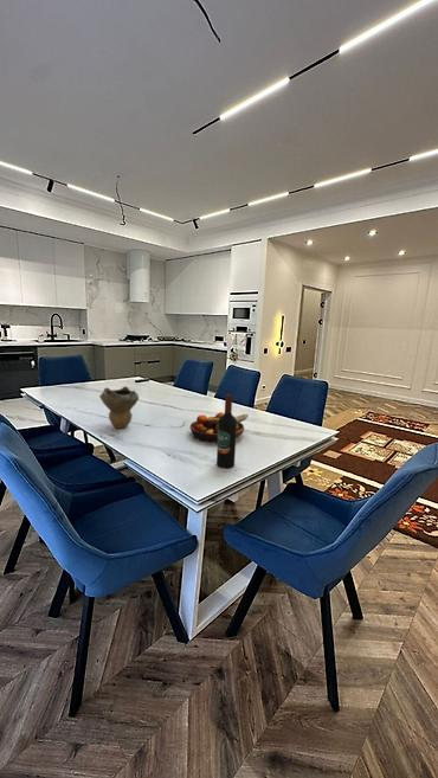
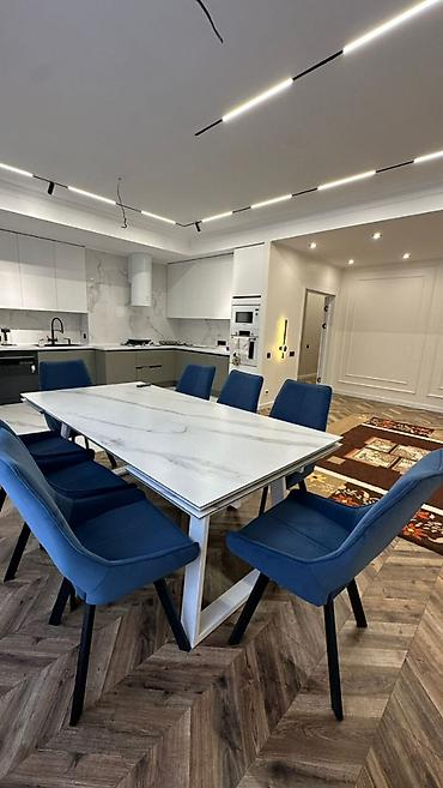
- fruit bowl [189,411,250,443]
- wine bottle [215,393,237,469]
- decorative bowl [98,385,140,430]
